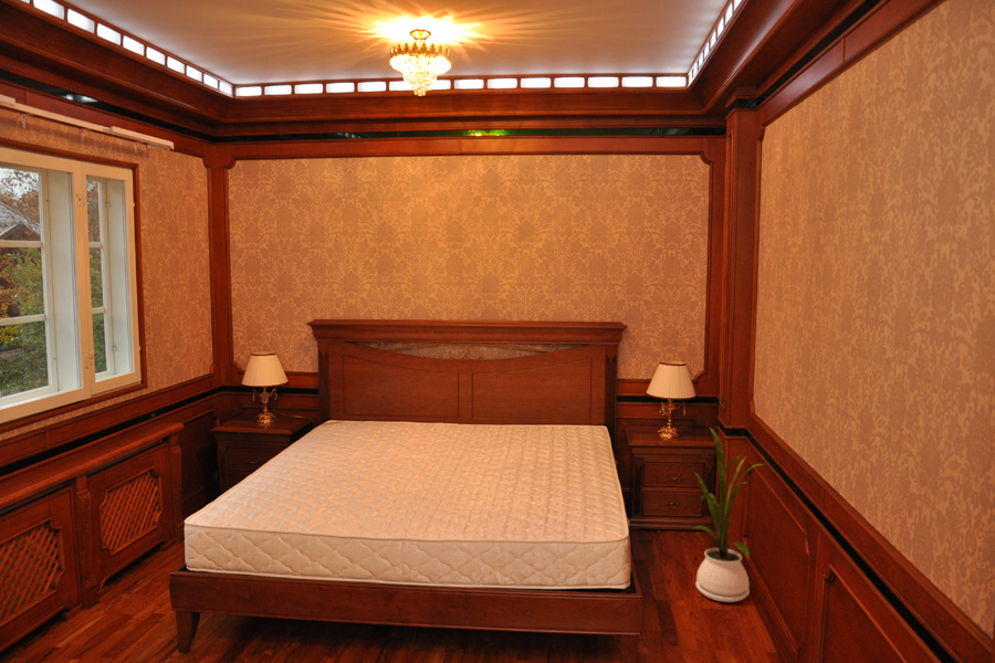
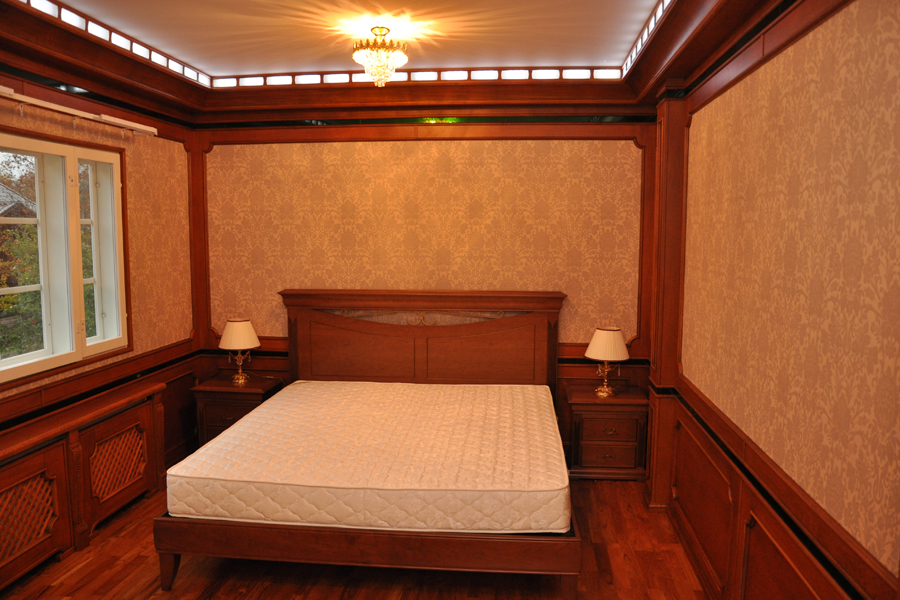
- house plant [690,427,765,603]
